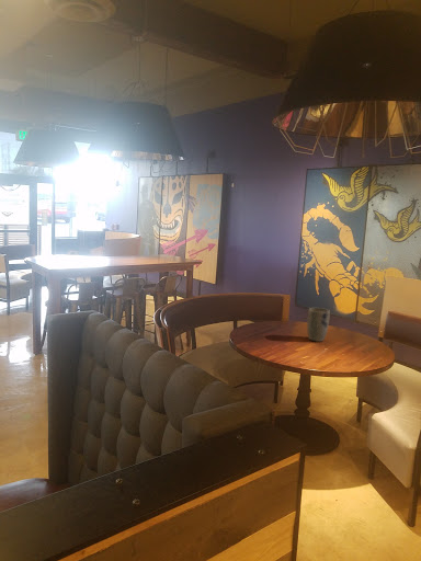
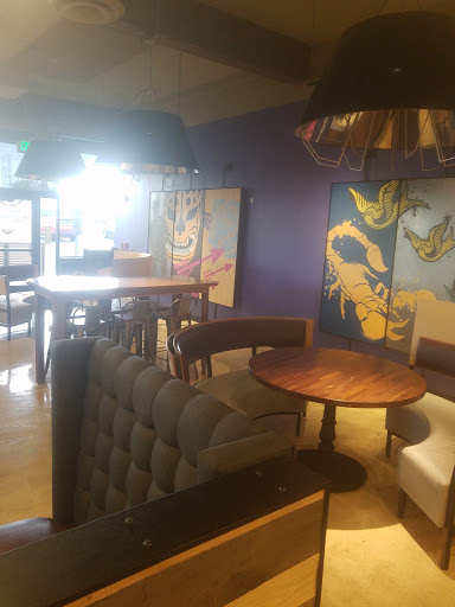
- plant pot [306,307,331,343]
